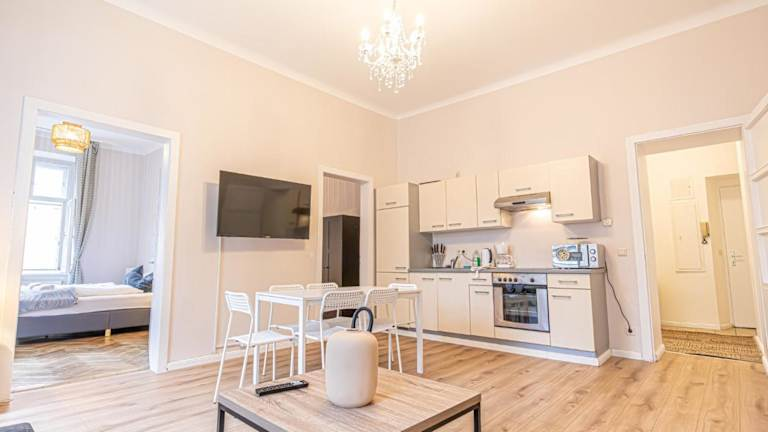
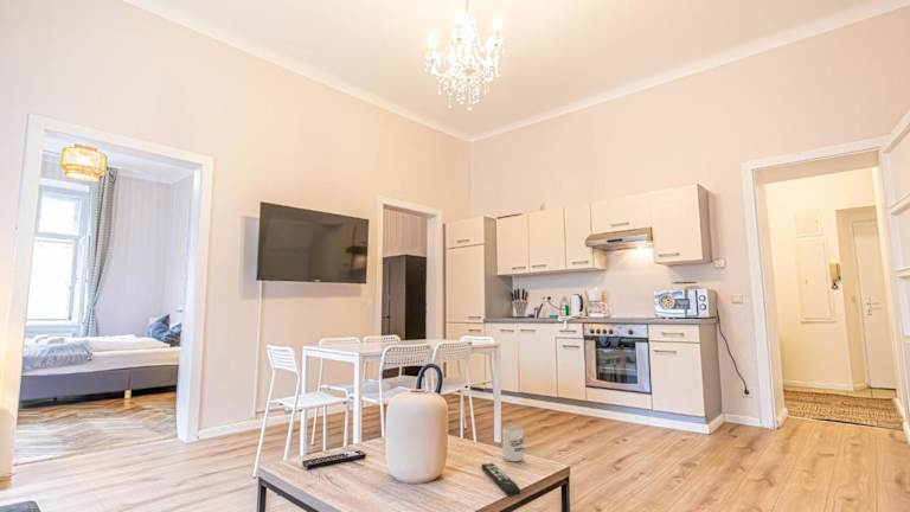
+ remote control [480,462,521,497]
+ cup [501,425,525,462]
